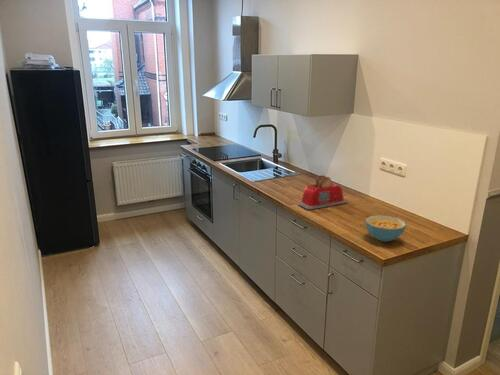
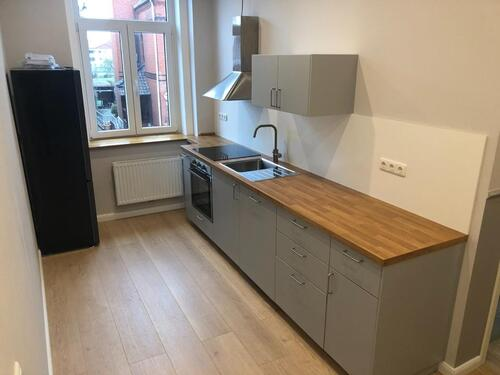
- cereal bowl [365,214,407,243]
- toaster [297,174,348,211]
